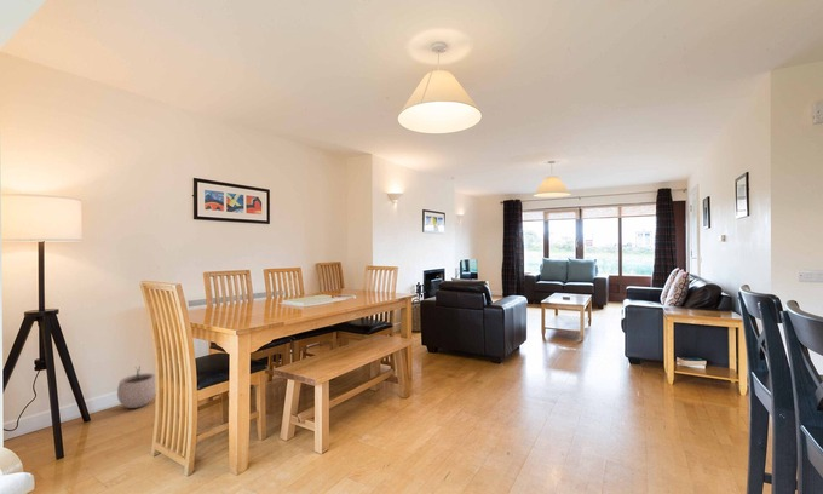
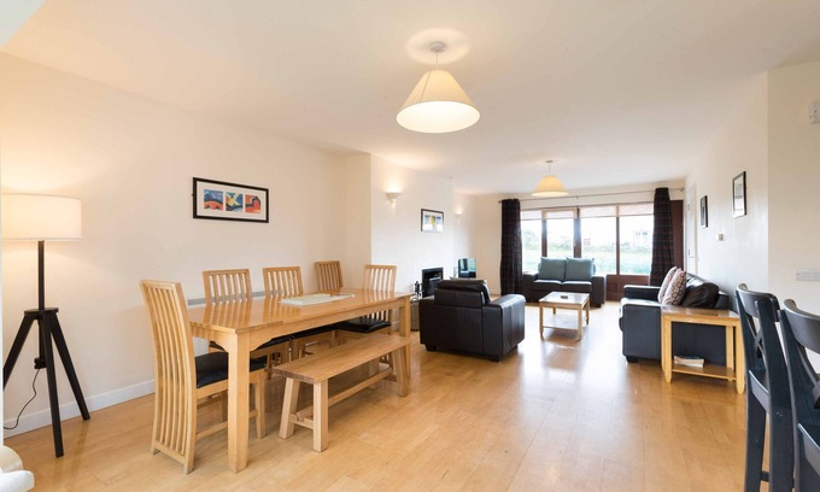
- plant pot [116,364,156,409]
